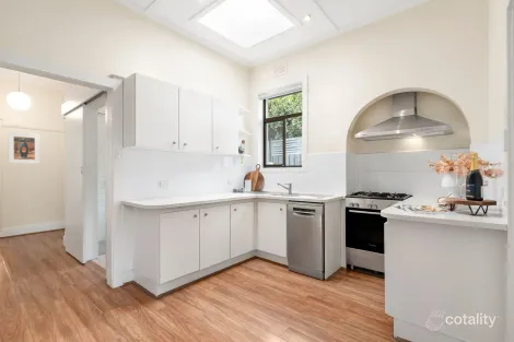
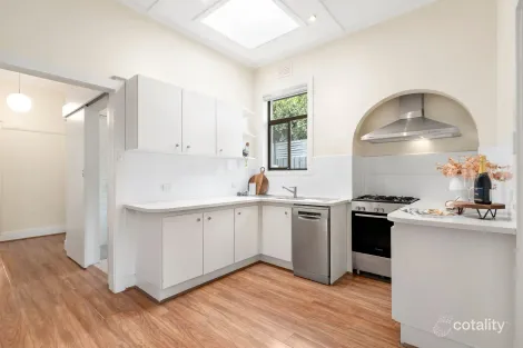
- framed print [8,131,40,165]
